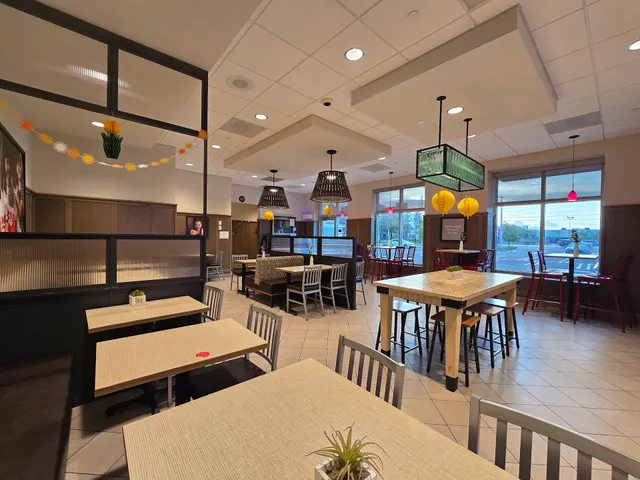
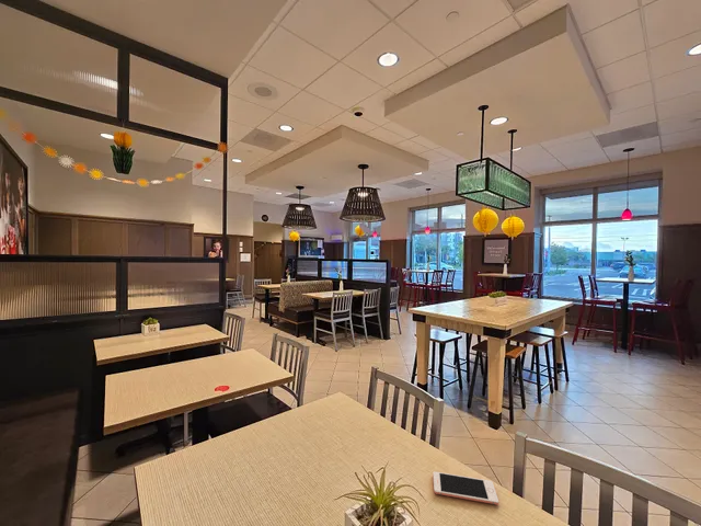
+ cell phone [432,470,499,506]
